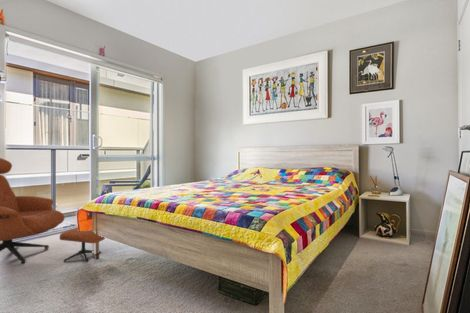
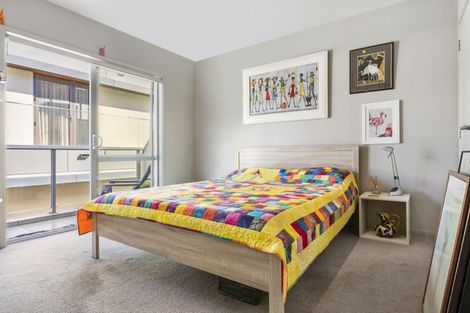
- armchair [0,157,106,264]
